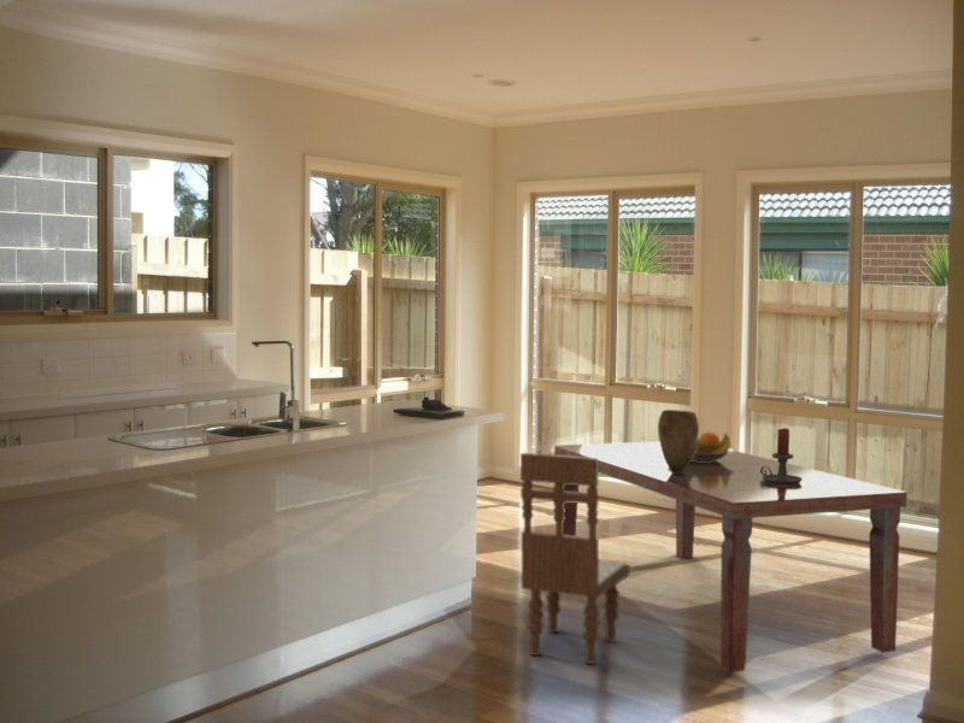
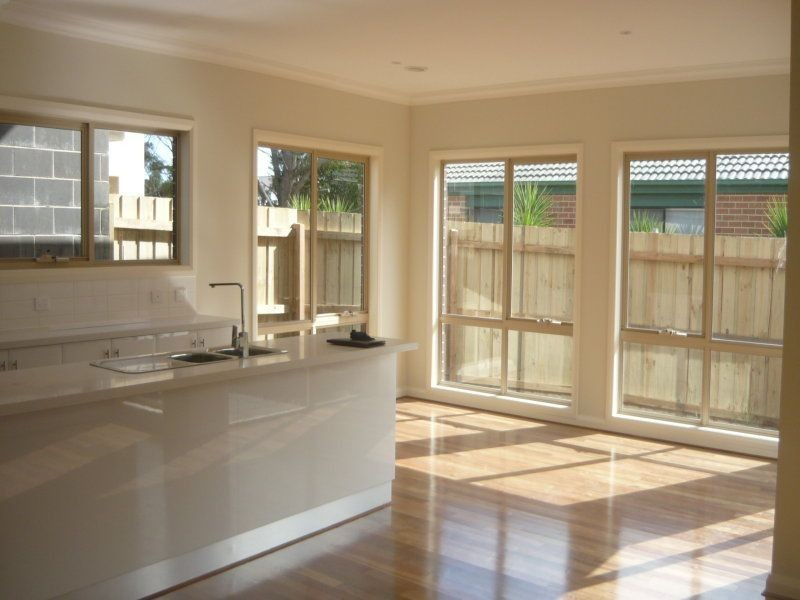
- vase [657,408,700,474]
- dining table [553,440,909,674]
- fruit bowl [690,431,735,463]
- dining chair [519,452,631,665]
- candle holder [760,427,803,484]
